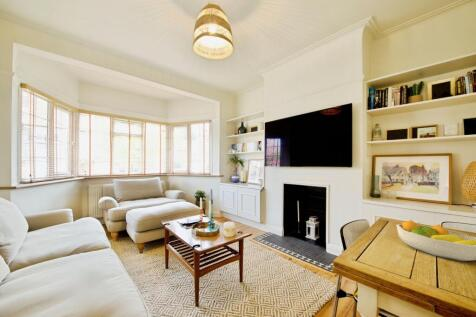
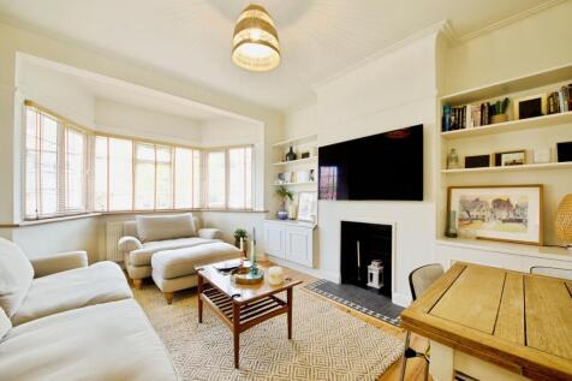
- fruit bowl [395,219,476,262]
